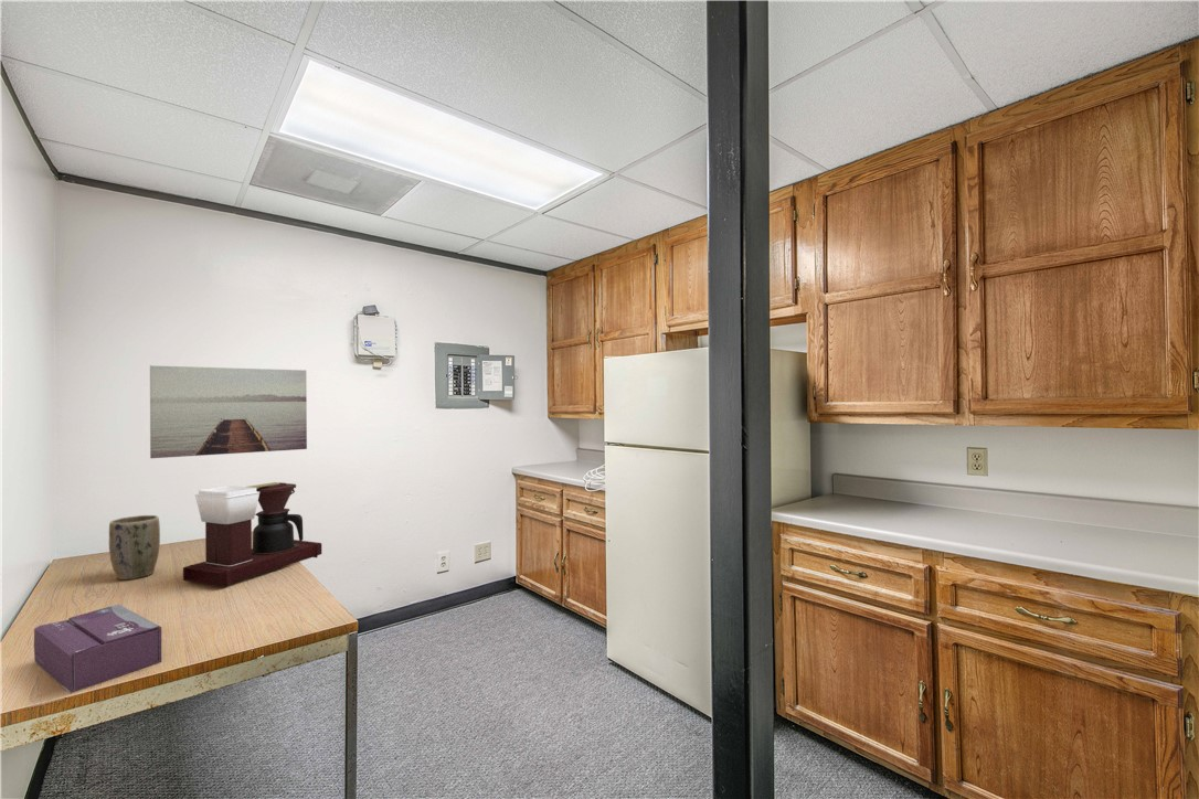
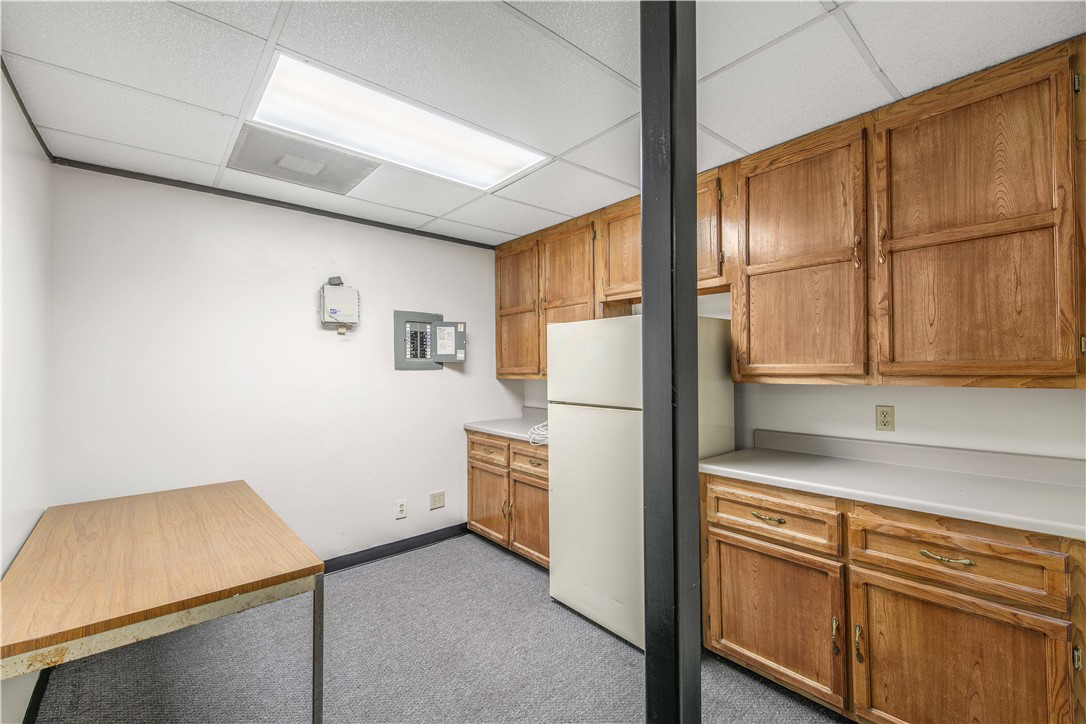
- wall art [149,364,308,459]
- tissue box [33,604,162,694]
- plant pot [108,514,161,580]
- coffee maker [182,481,322,588]
